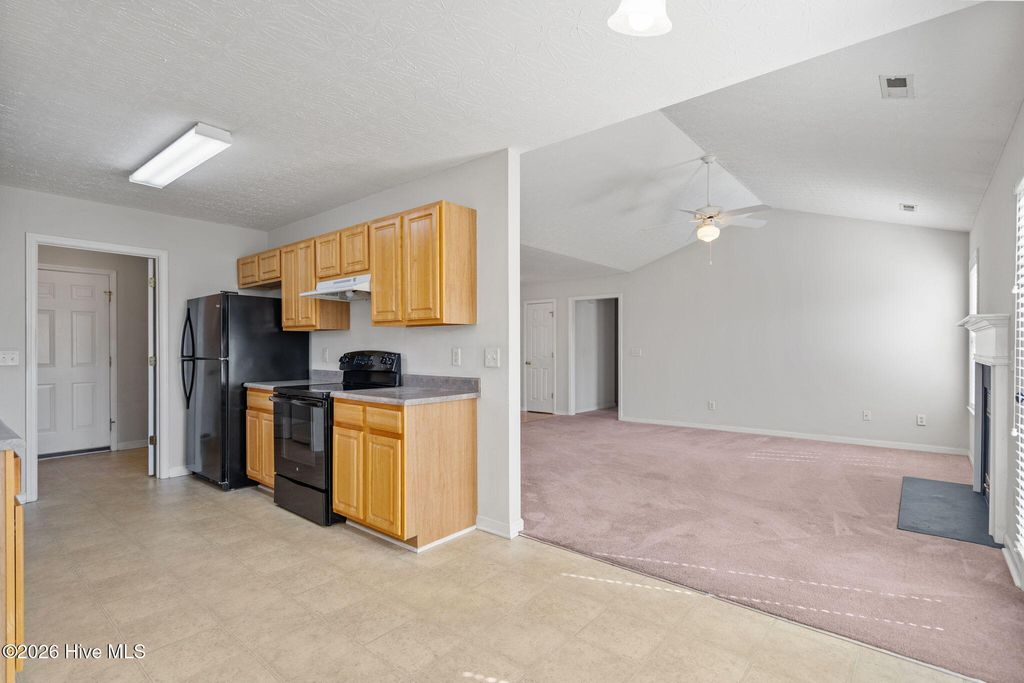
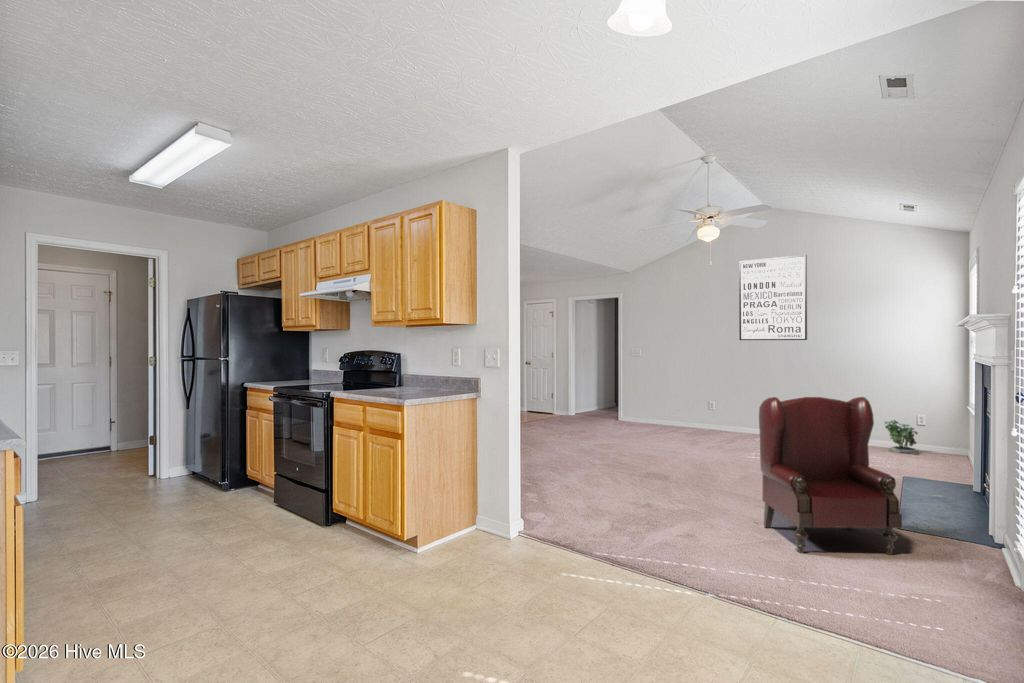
+ potted plant [884,419,920,456]
+ armchair [758,396,903,556]
+ wall art [738,254,808,341]
